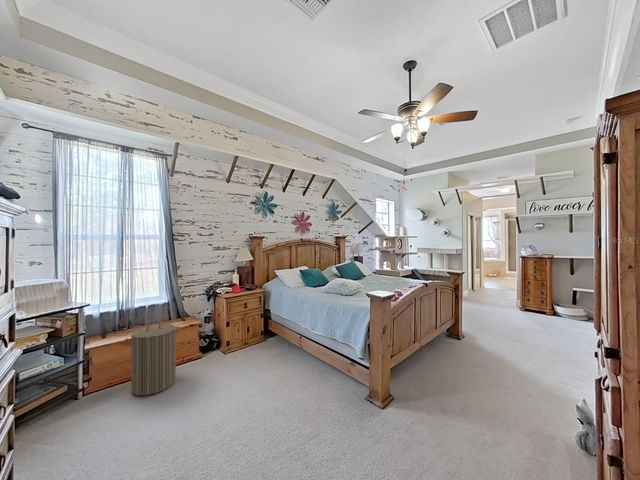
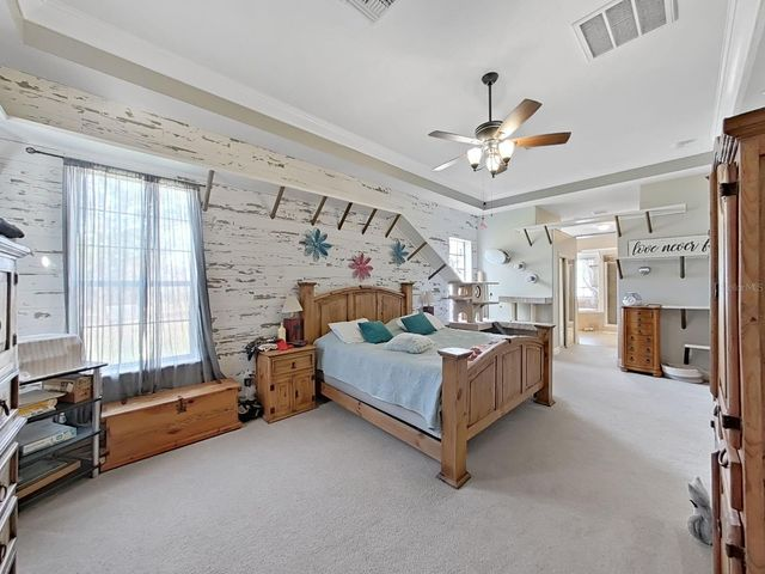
- laundry hamper [125,321,181,397]
